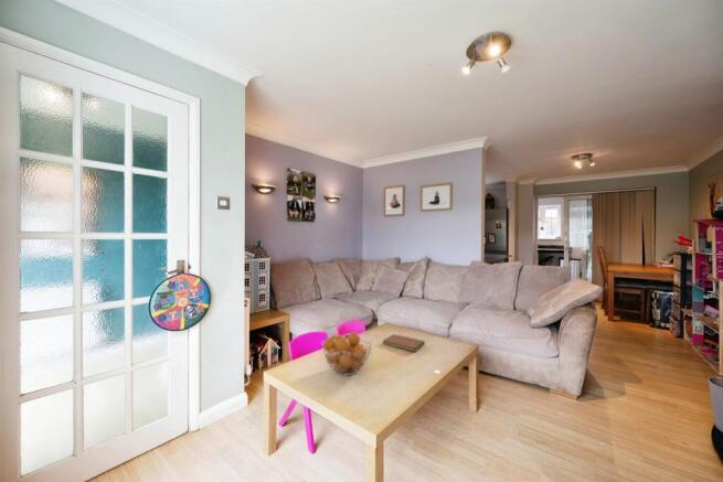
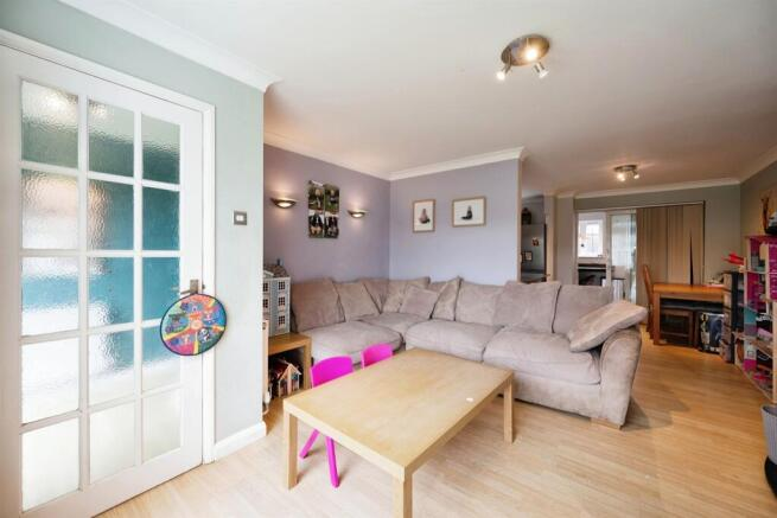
- notebook [382,333,426,353]
- fruit basket [321,331,373,377]
